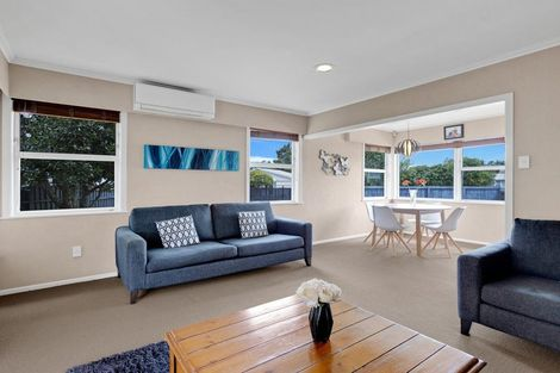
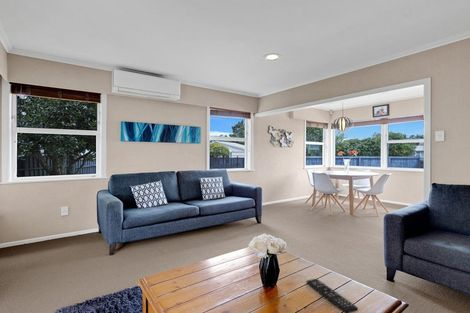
+ remote control [306,278,359,313]
